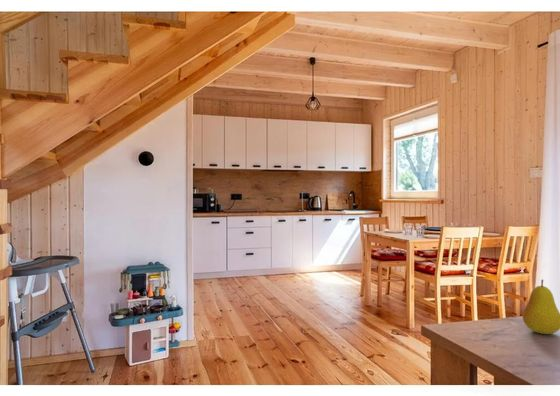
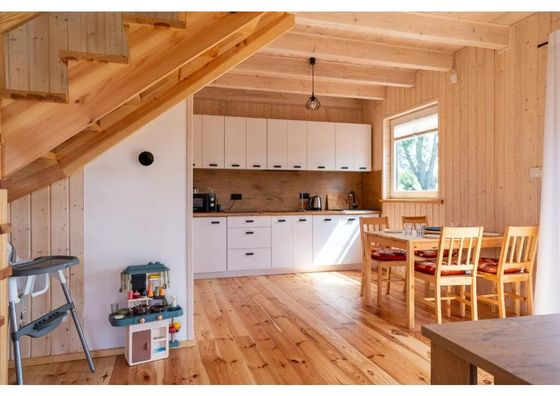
- fruit [521,278,560,335]
